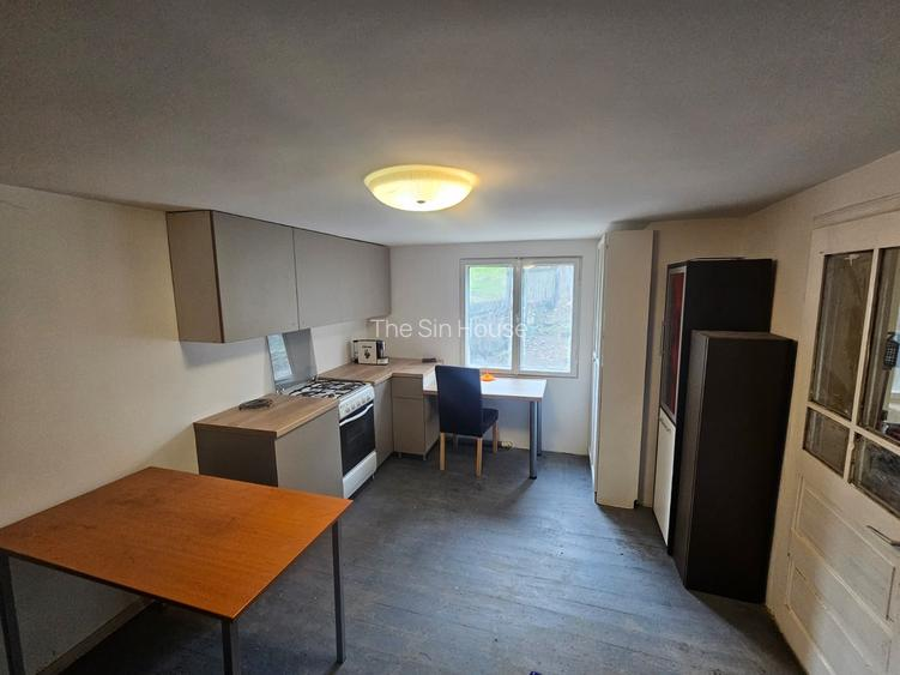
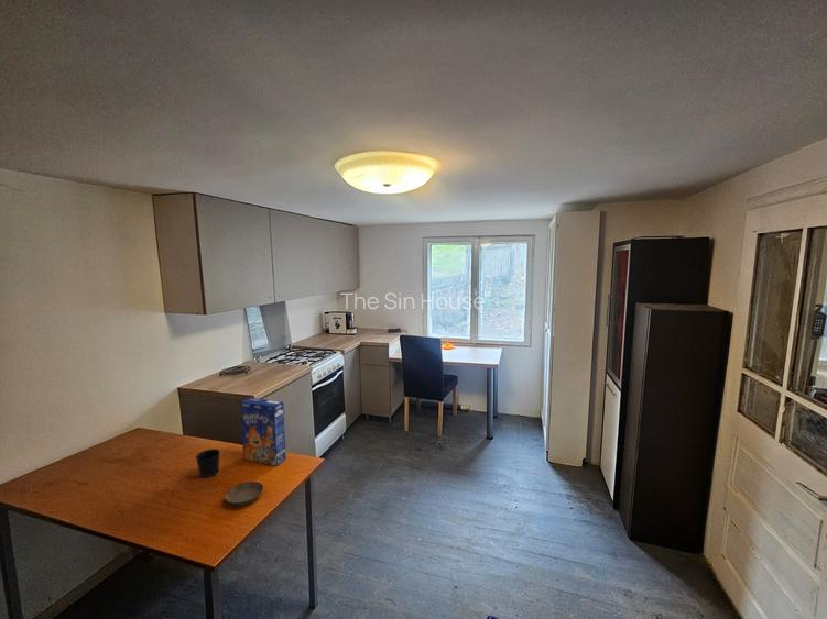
+ saucer [224,480,264,506]
+ cereal box [239,397,287,467]
+ cup [195,447,221,478]
